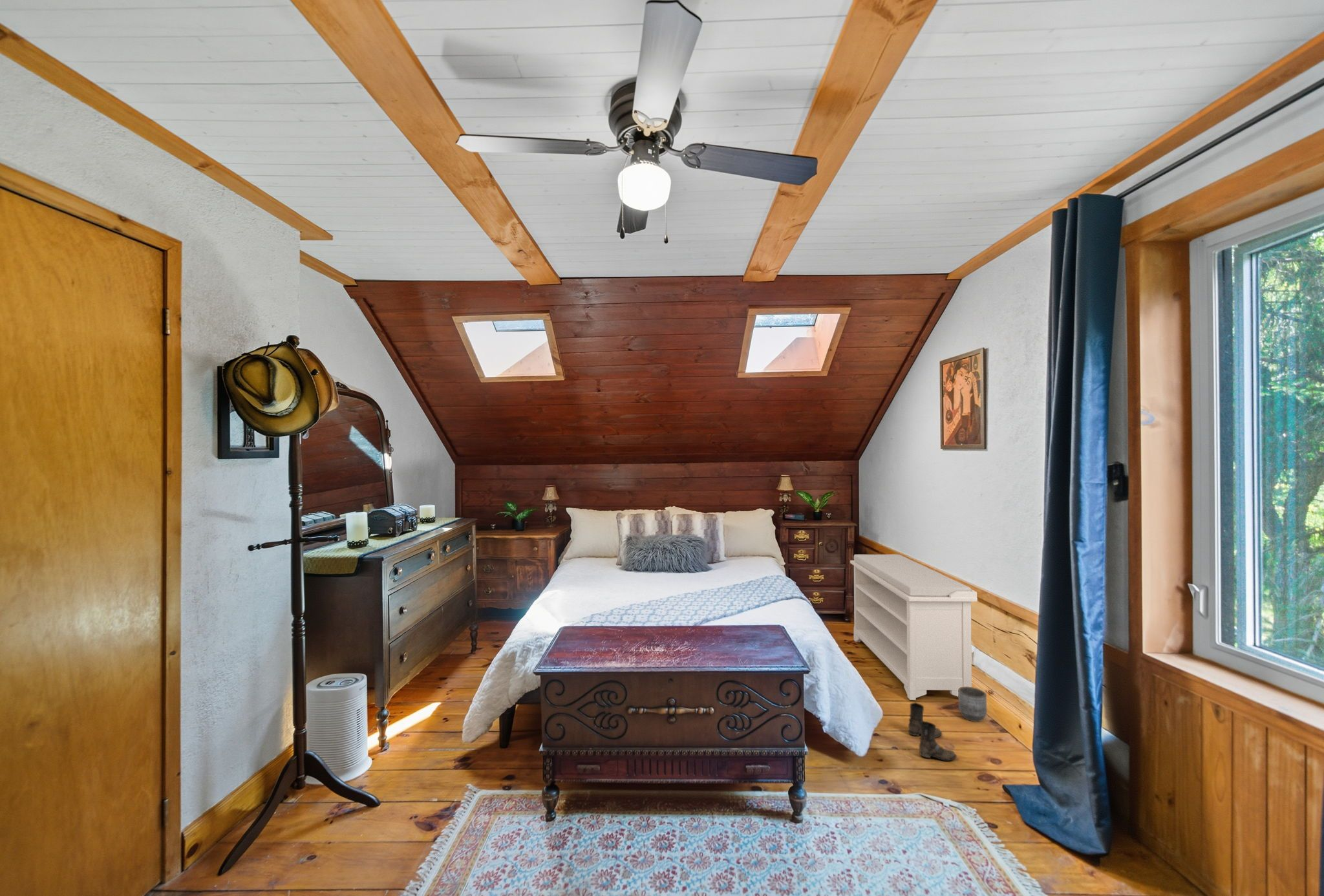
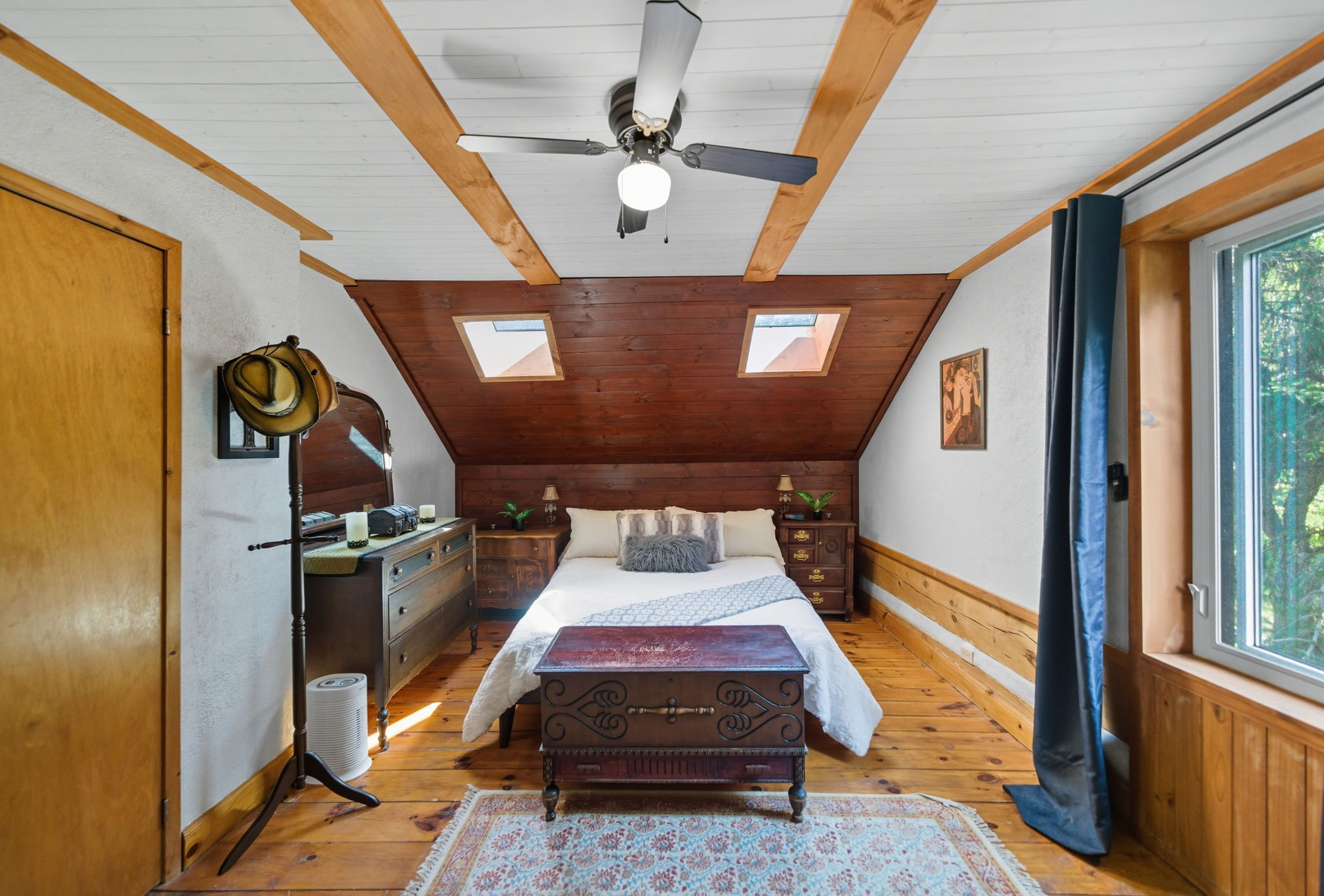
- planter [957,687,987,723]
- bench [849,554,978,701]
- boots [908,702,957,762]
